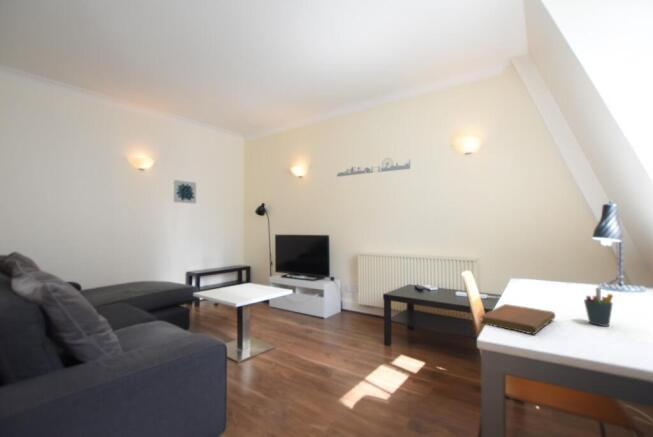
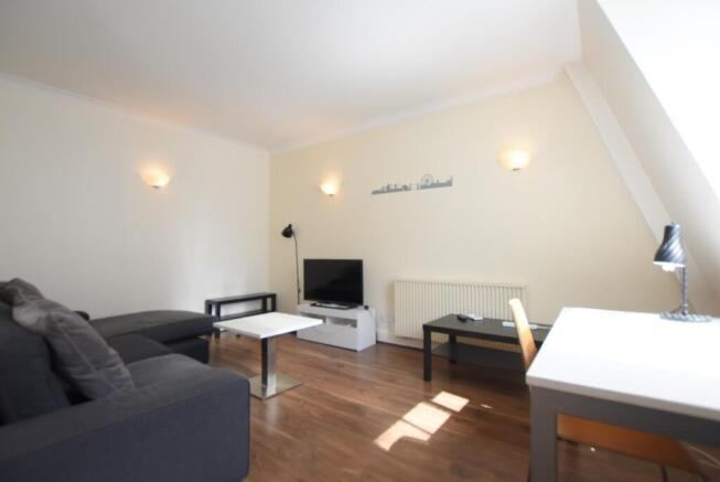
- pen holder [583,287,614,327]
- notebook [479,303,556,335]
- wall art [173,179,197,204]
